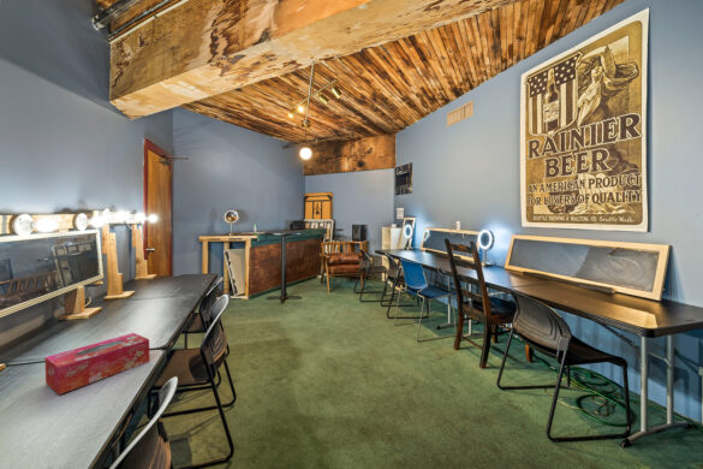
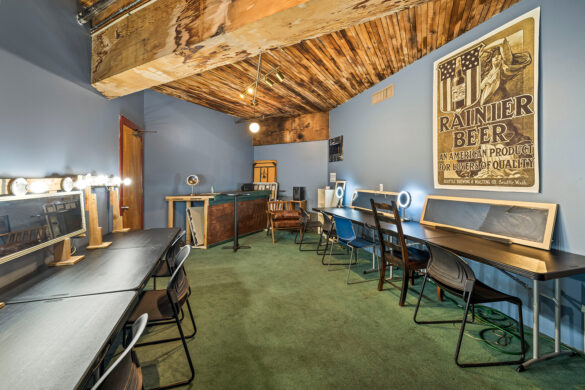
- tissue box [43,332,151,396]
